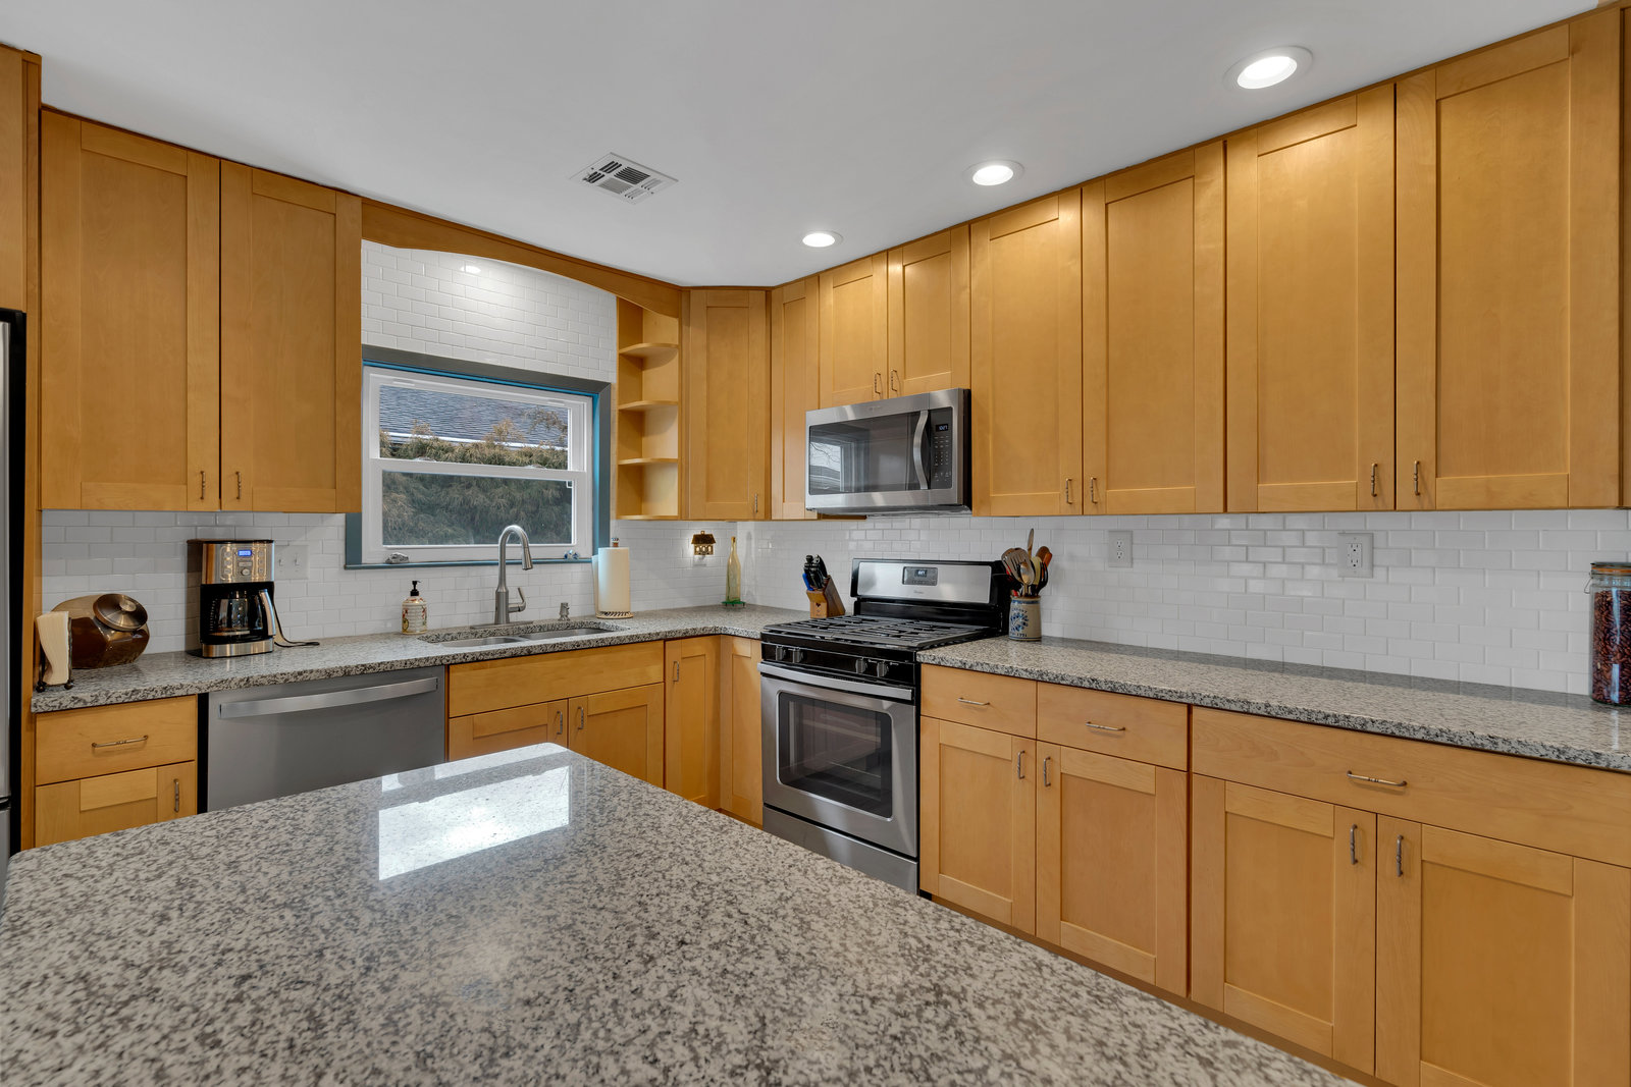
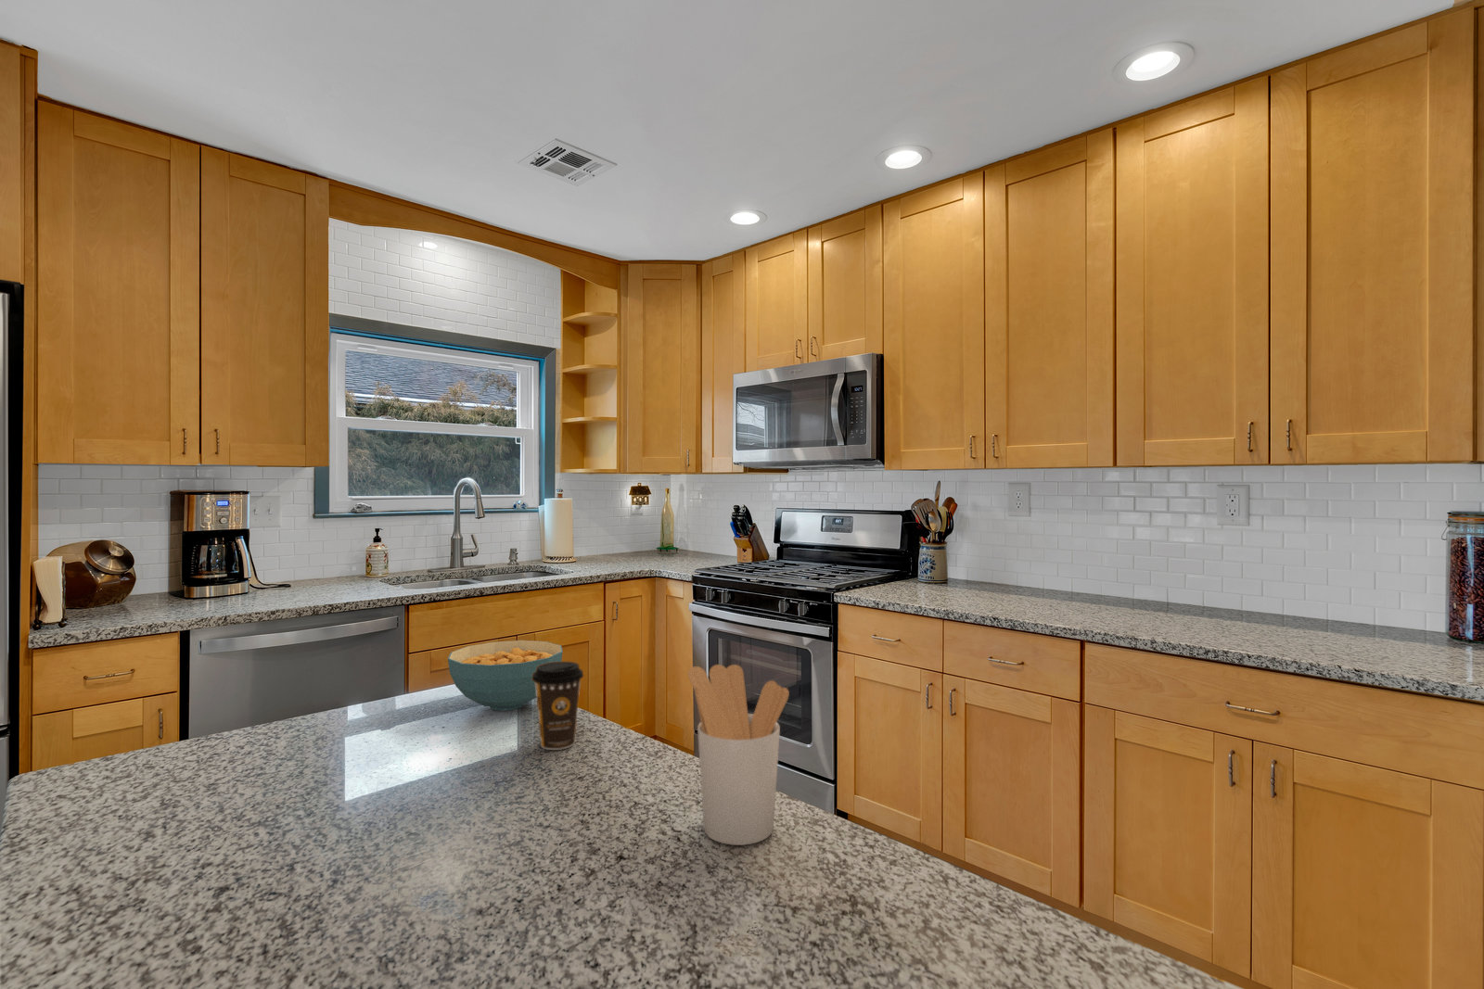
+ cereal bowl [447,639,564,711]
+ coffee cup [531,661,584,751]
+ utensil holder [687,663,791,847]
